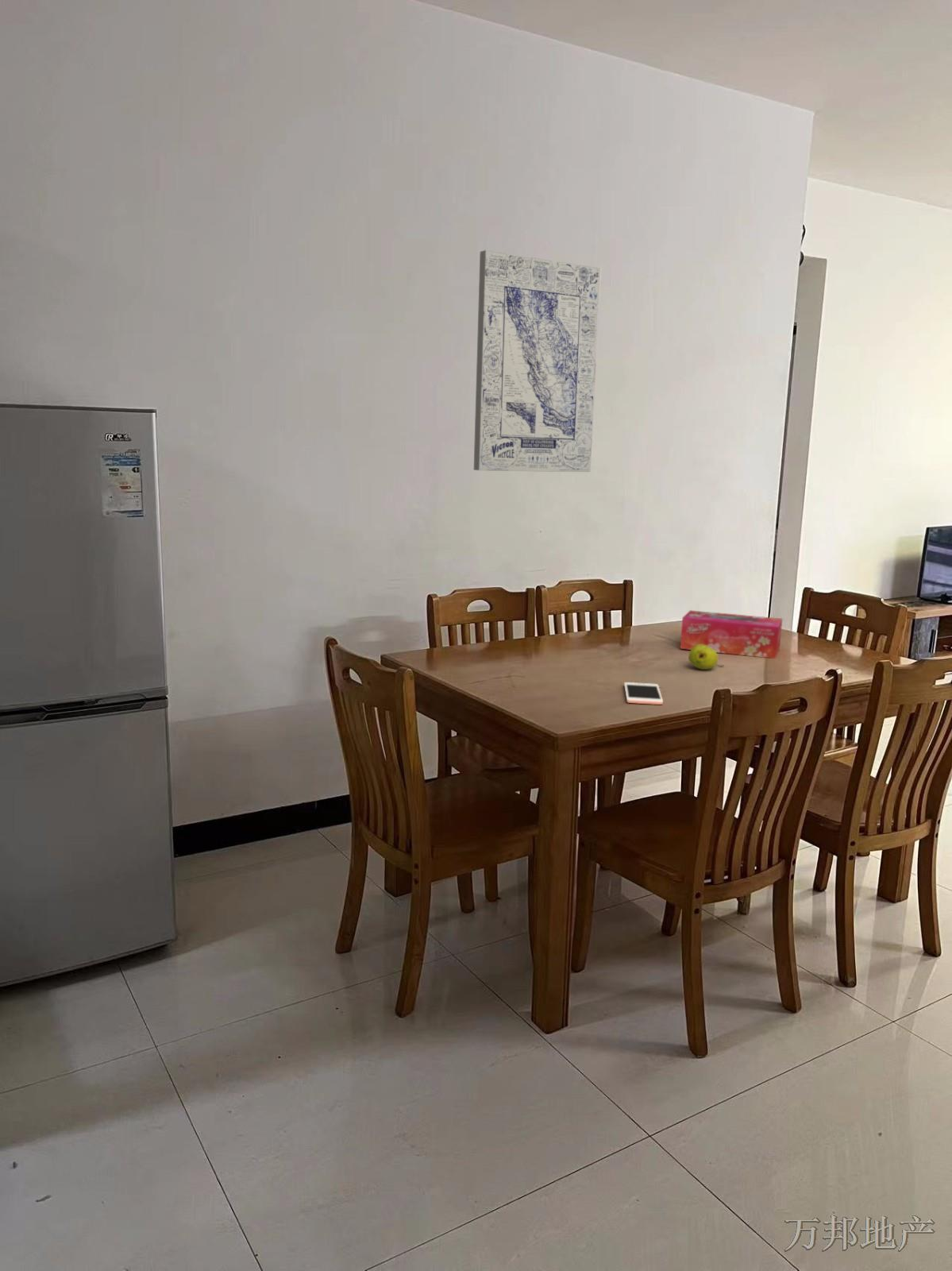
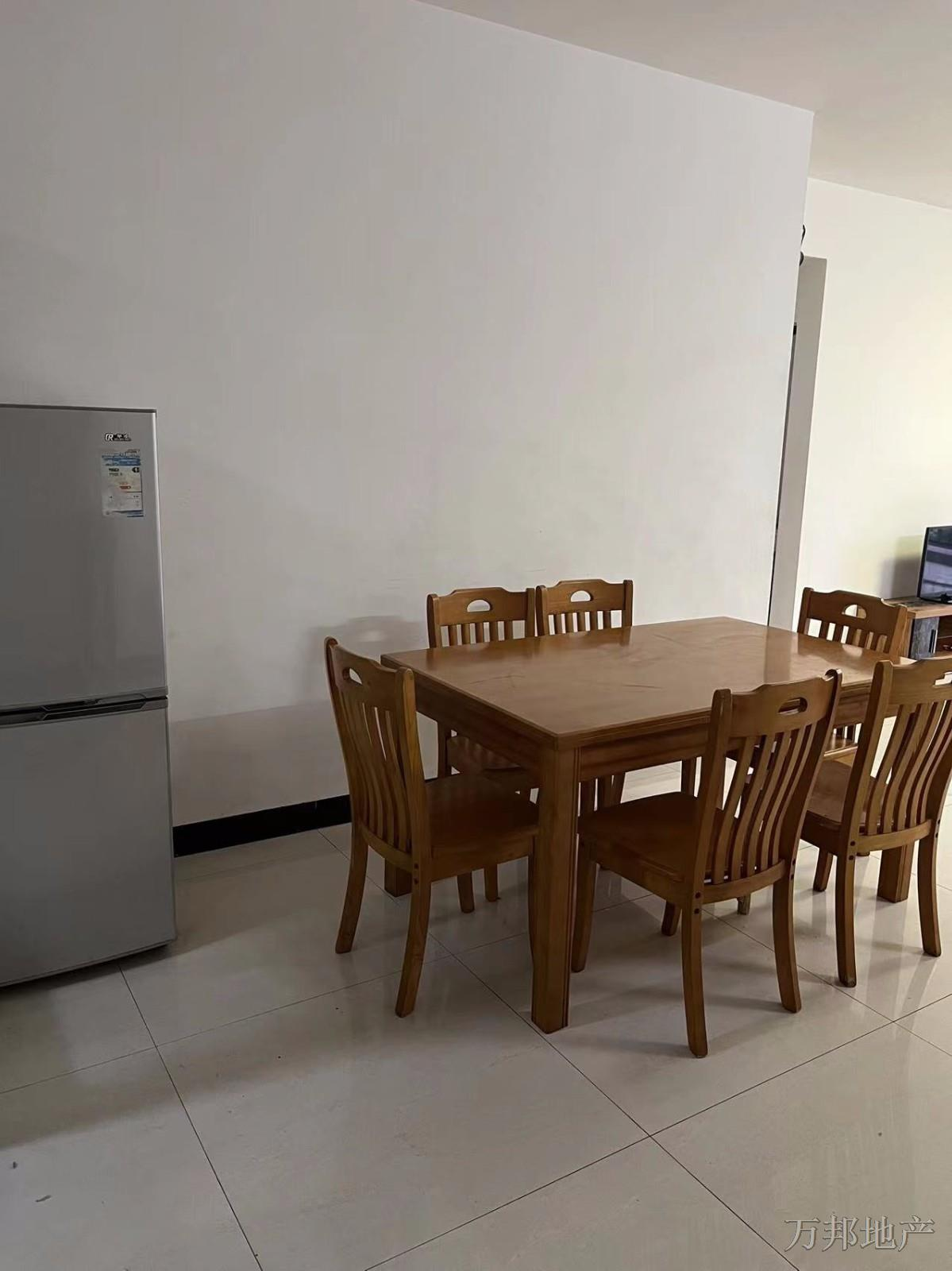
- wall art [473,249,602,473]
- tissue box [680,609,783,659]
- cell phone [623,682,664,705]
- fruit [688,644,725,670]
